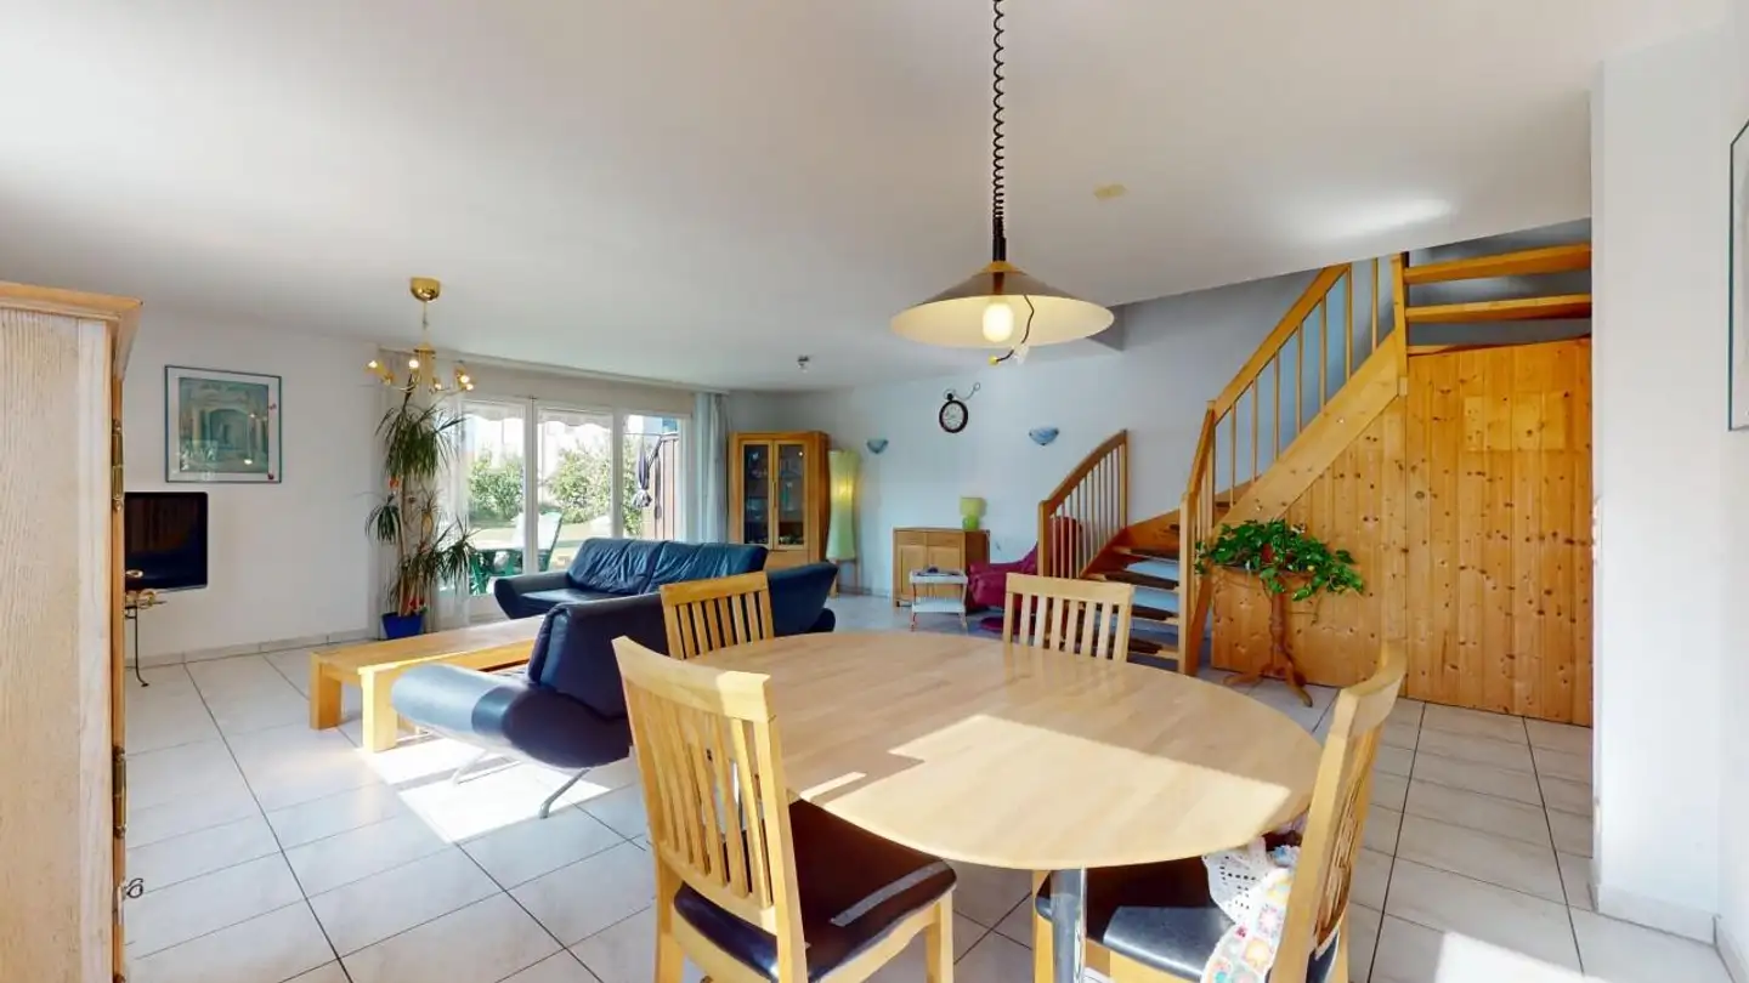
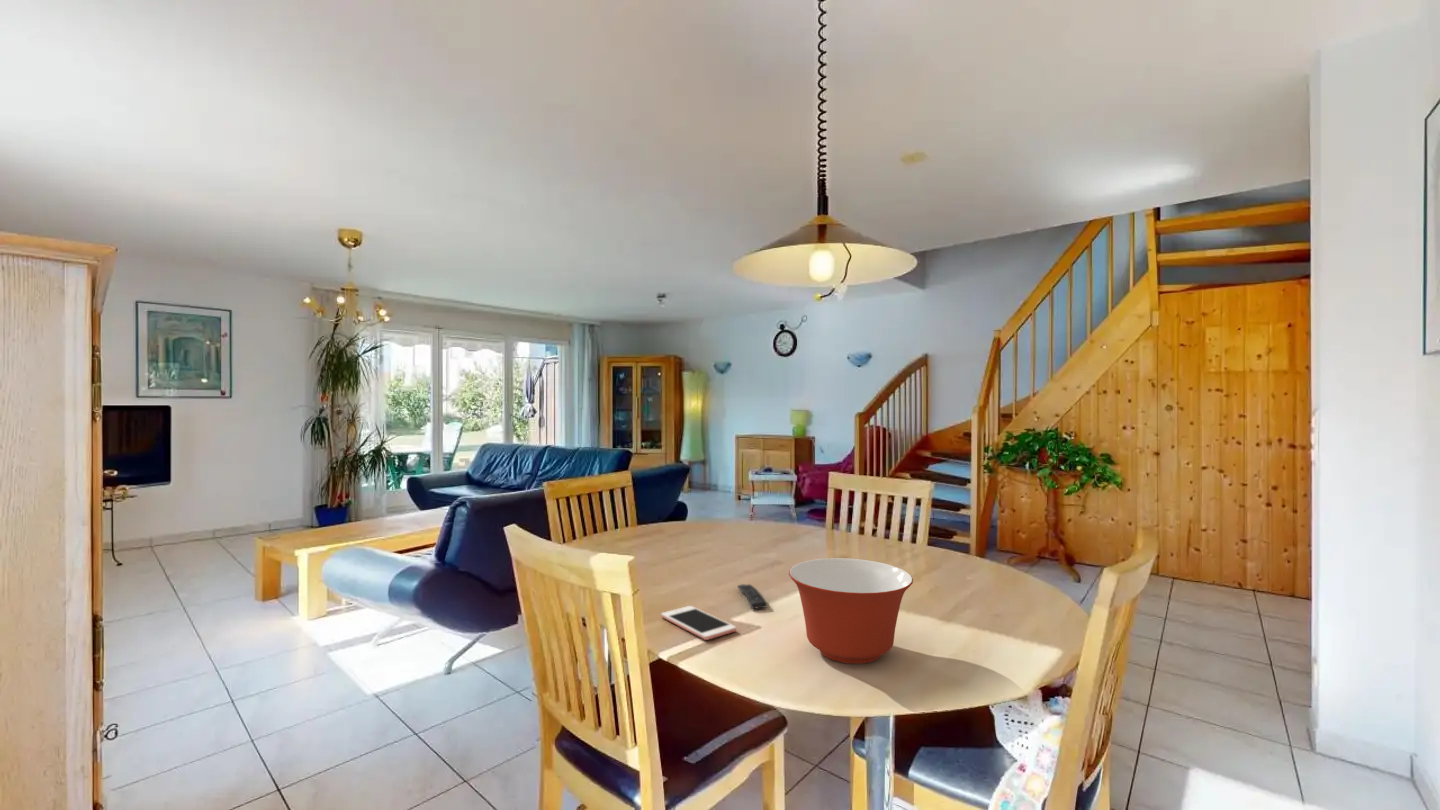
+ mixing bowl [788,557,914,665]
+ remote control [736,583,768,610]
+ cell phone [660,605,737,641]
